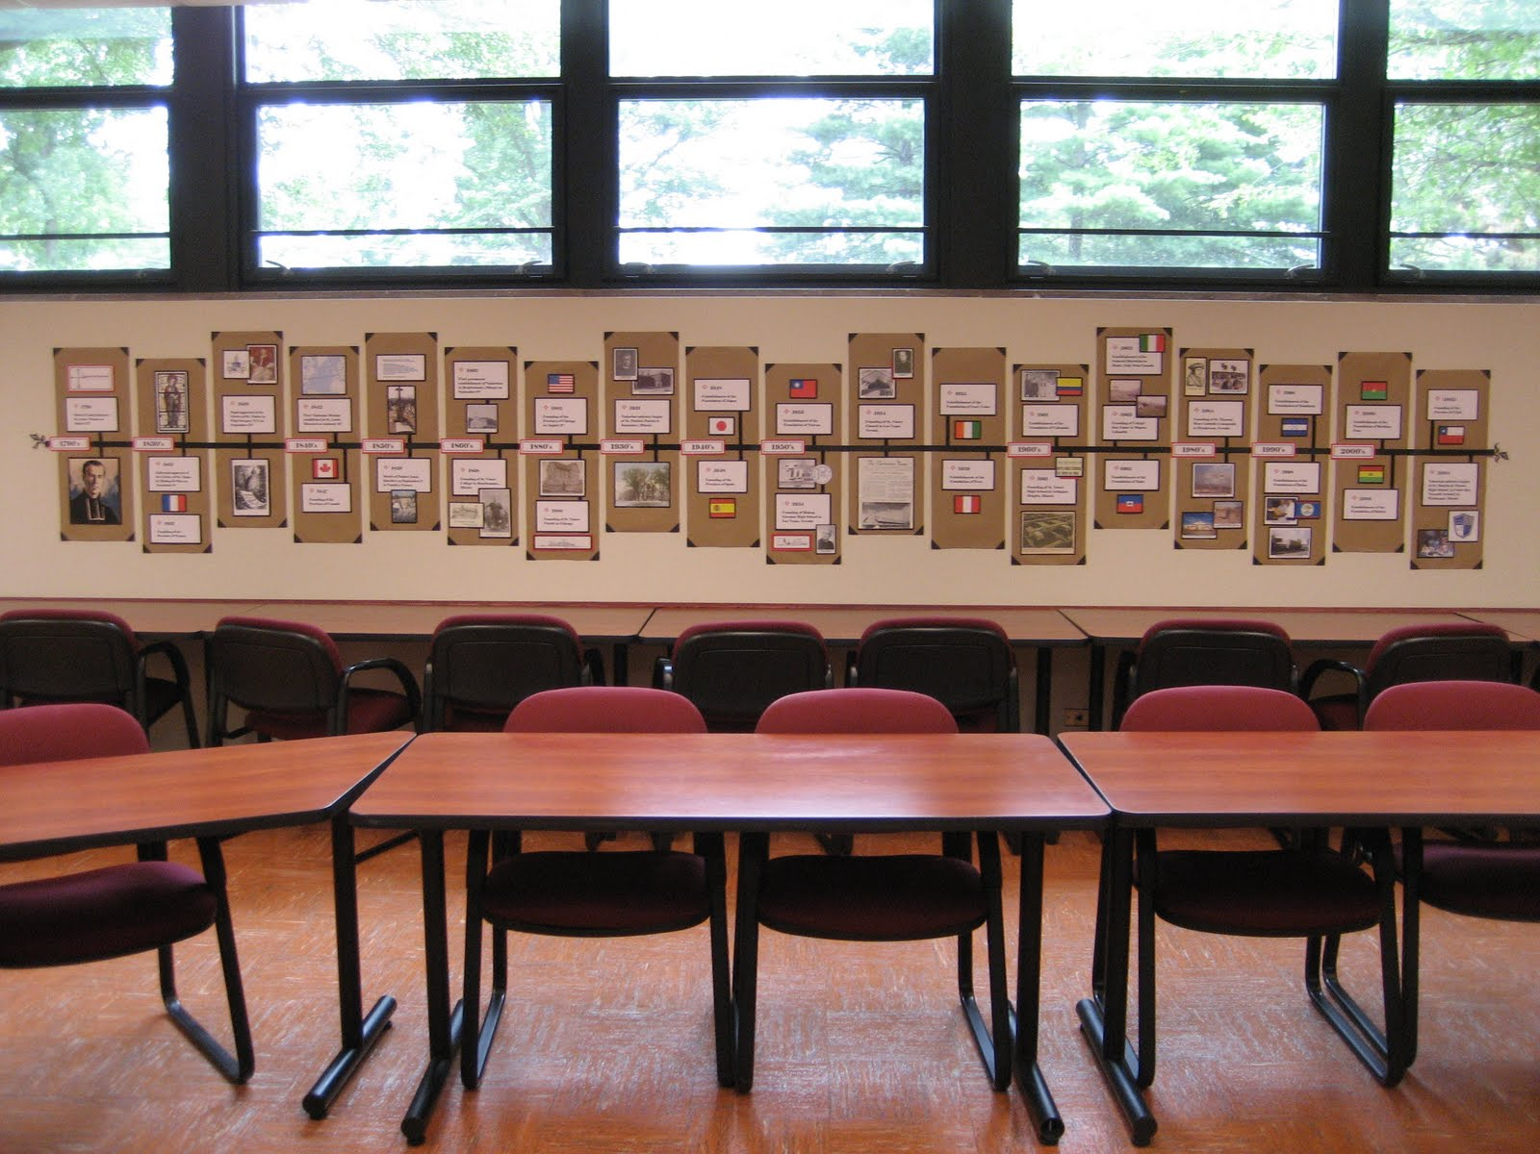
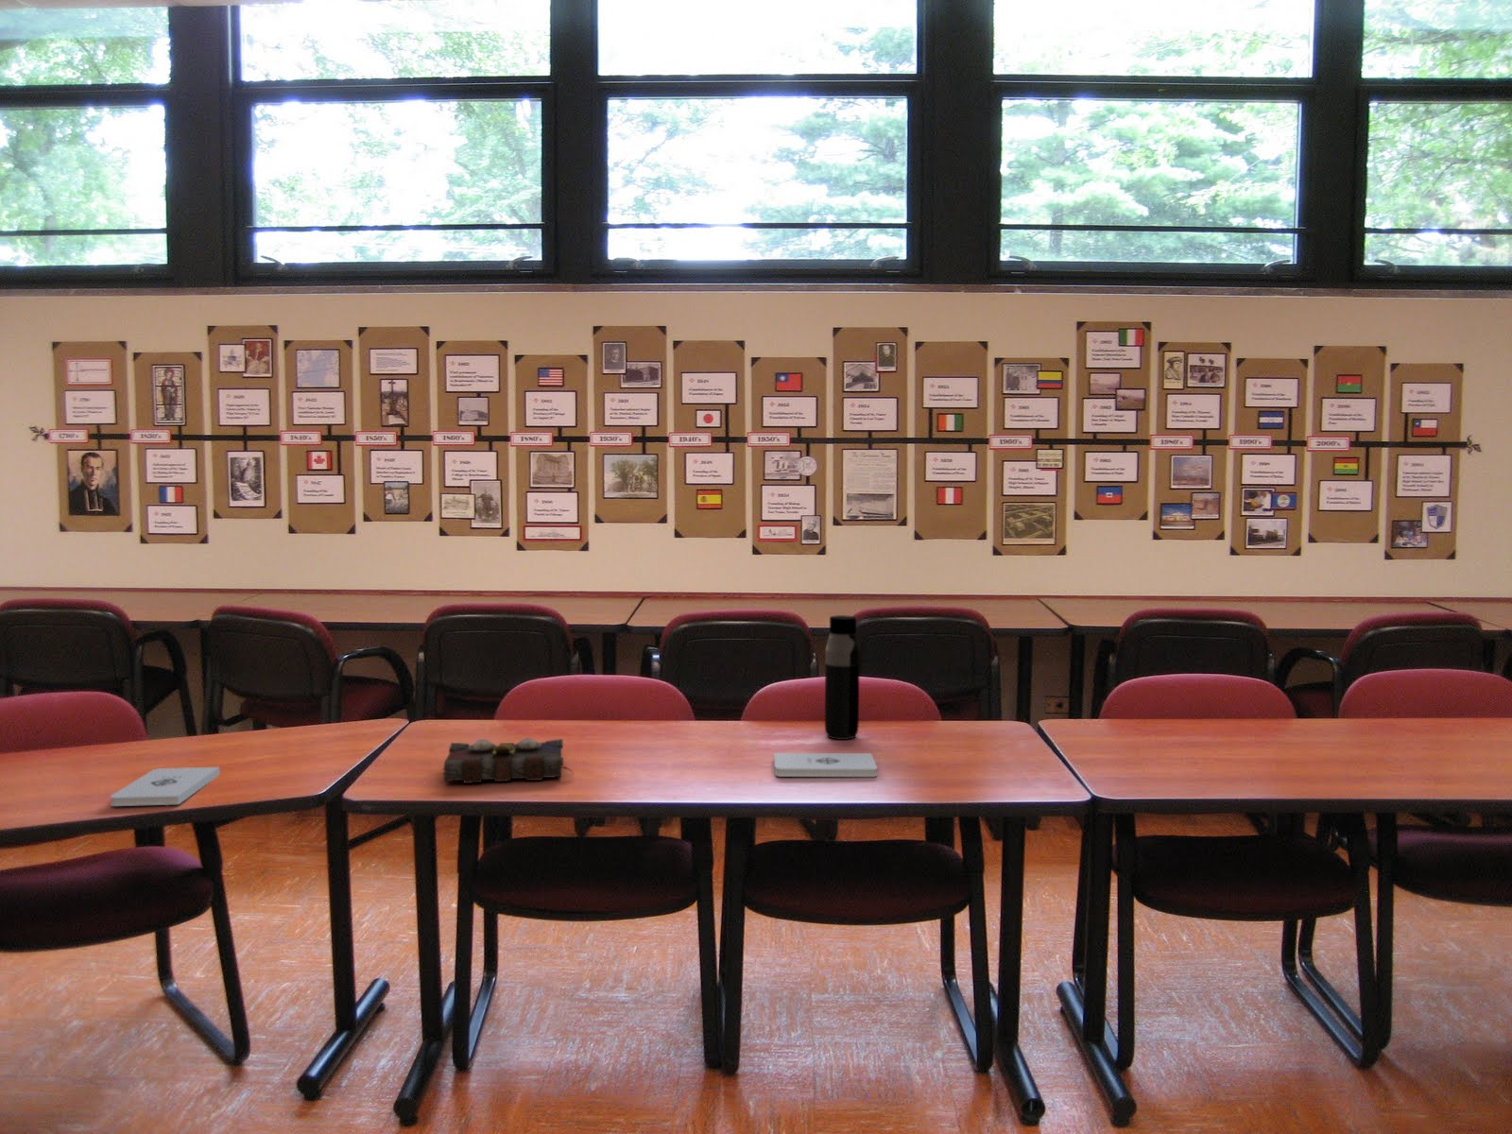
+ water bottle [824,615,861,741]
+ notepad [773,752,877,778]
+ notepad [110,766,221,808]
+ book [441,737,574,784]
